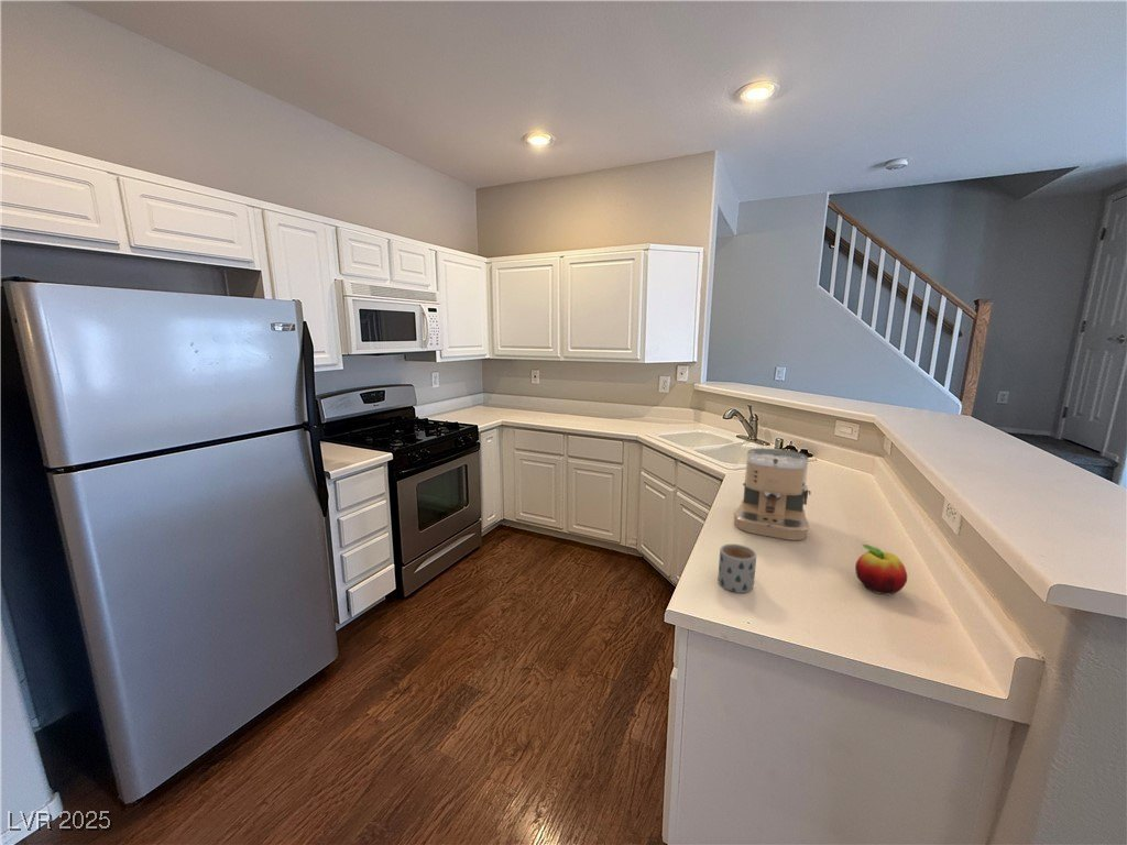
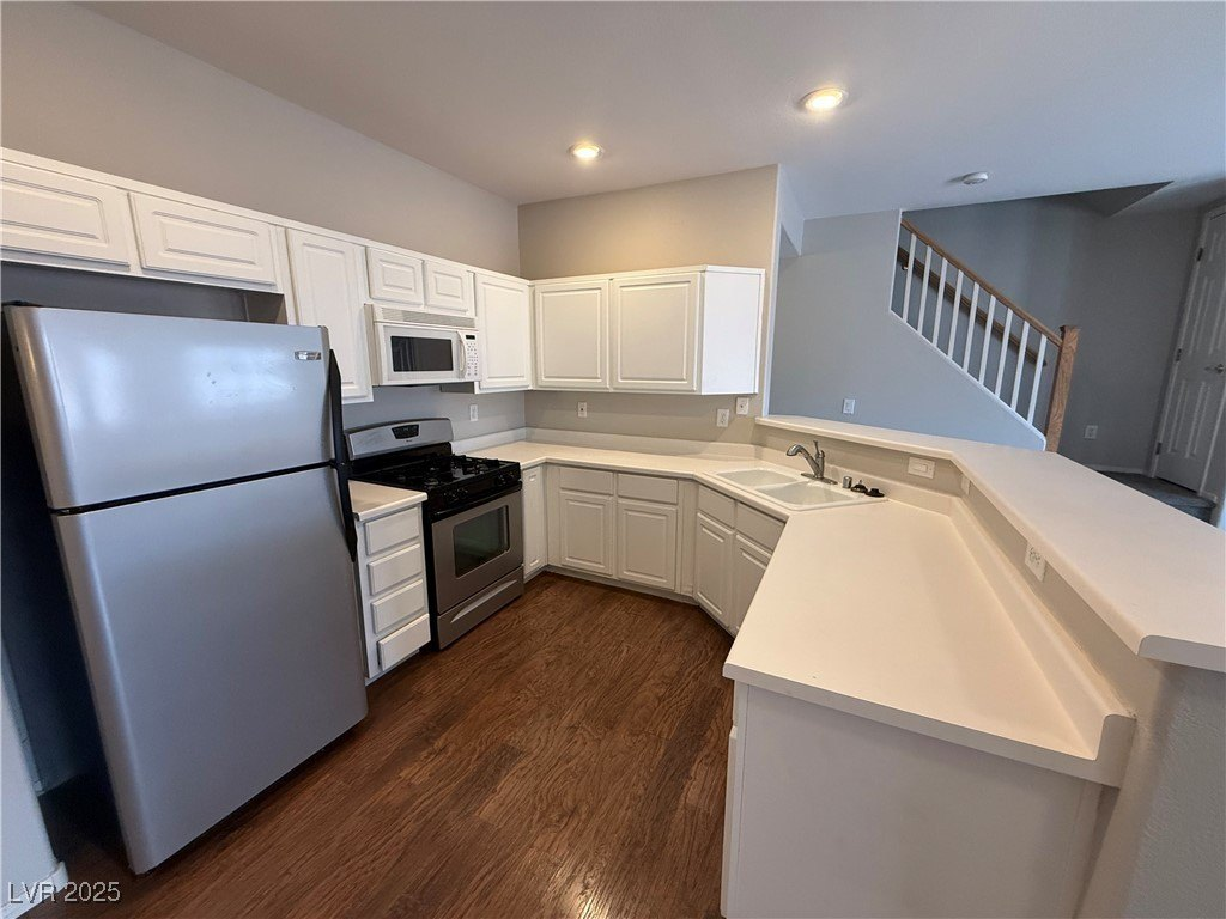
- coffee maker [733,447,812,541]
- mug [718,542,757,594]
- fruit [854,544,908,595]
